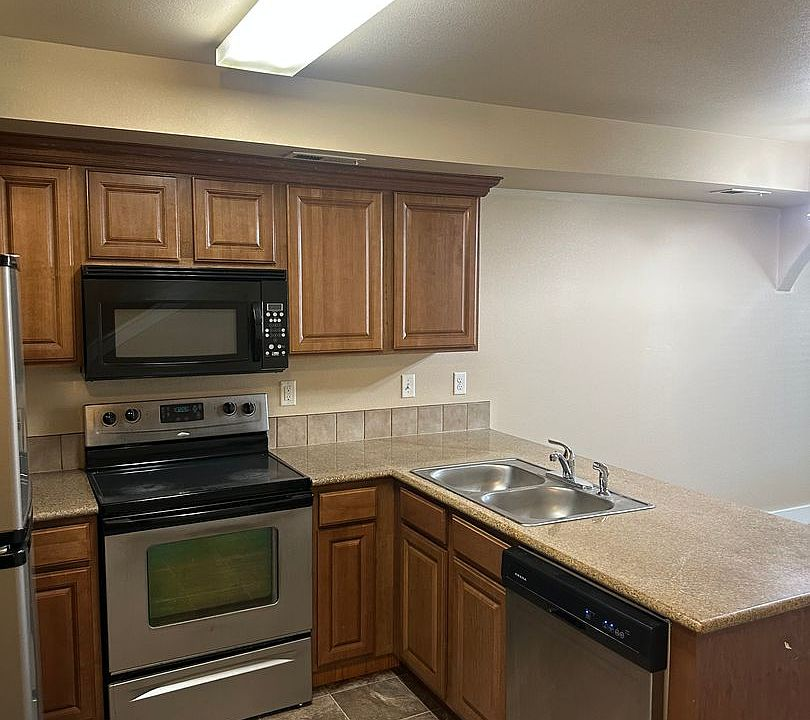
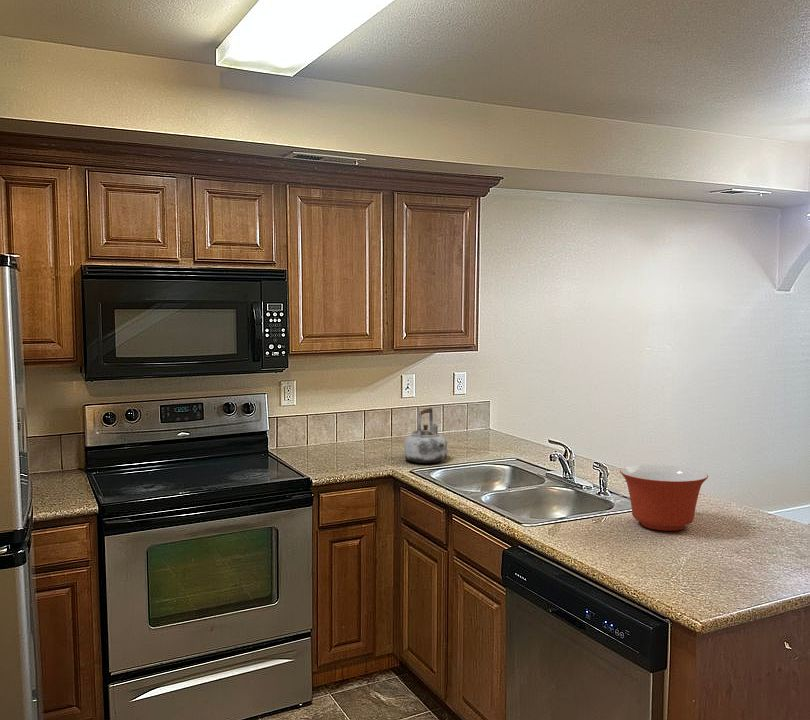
+ kettle [403,406,448,464]
+ mixing bowl [619,464,709,532]
